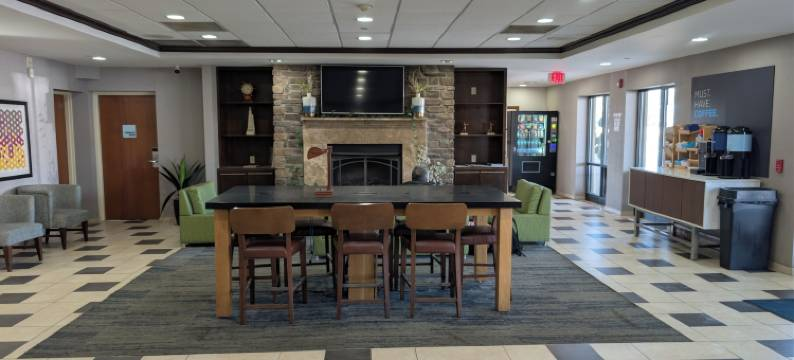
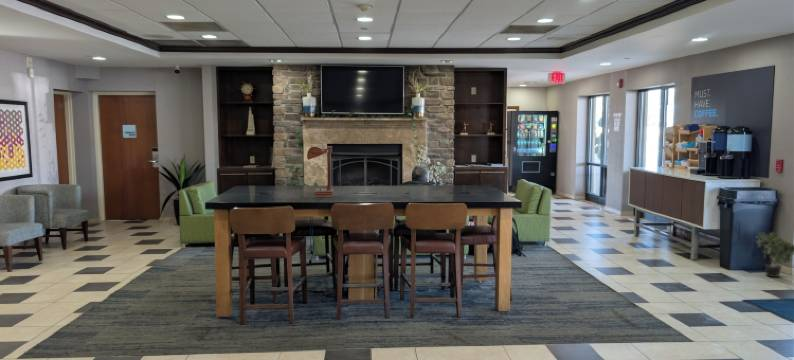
+ potted plant [756,231,794,278]
